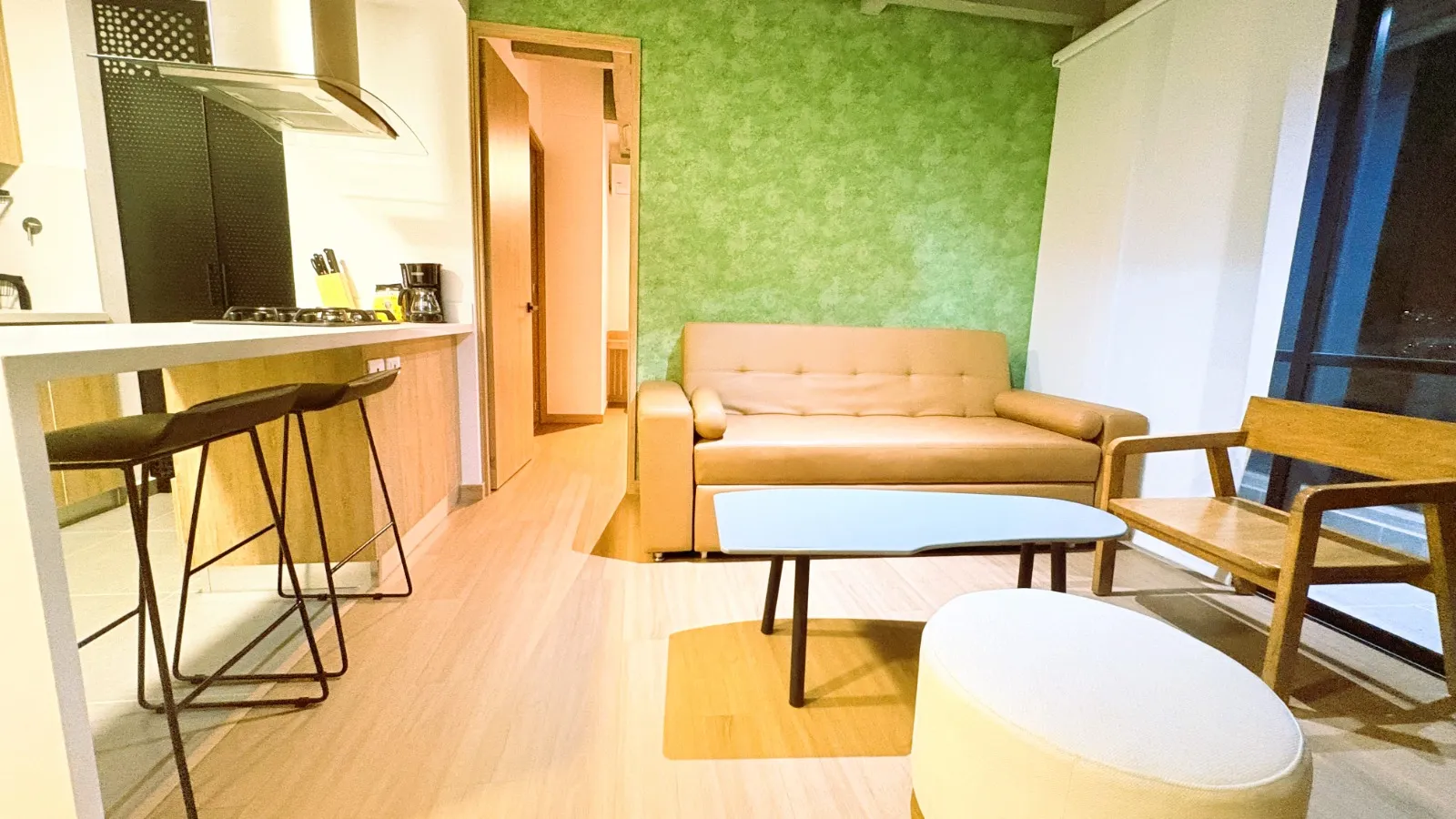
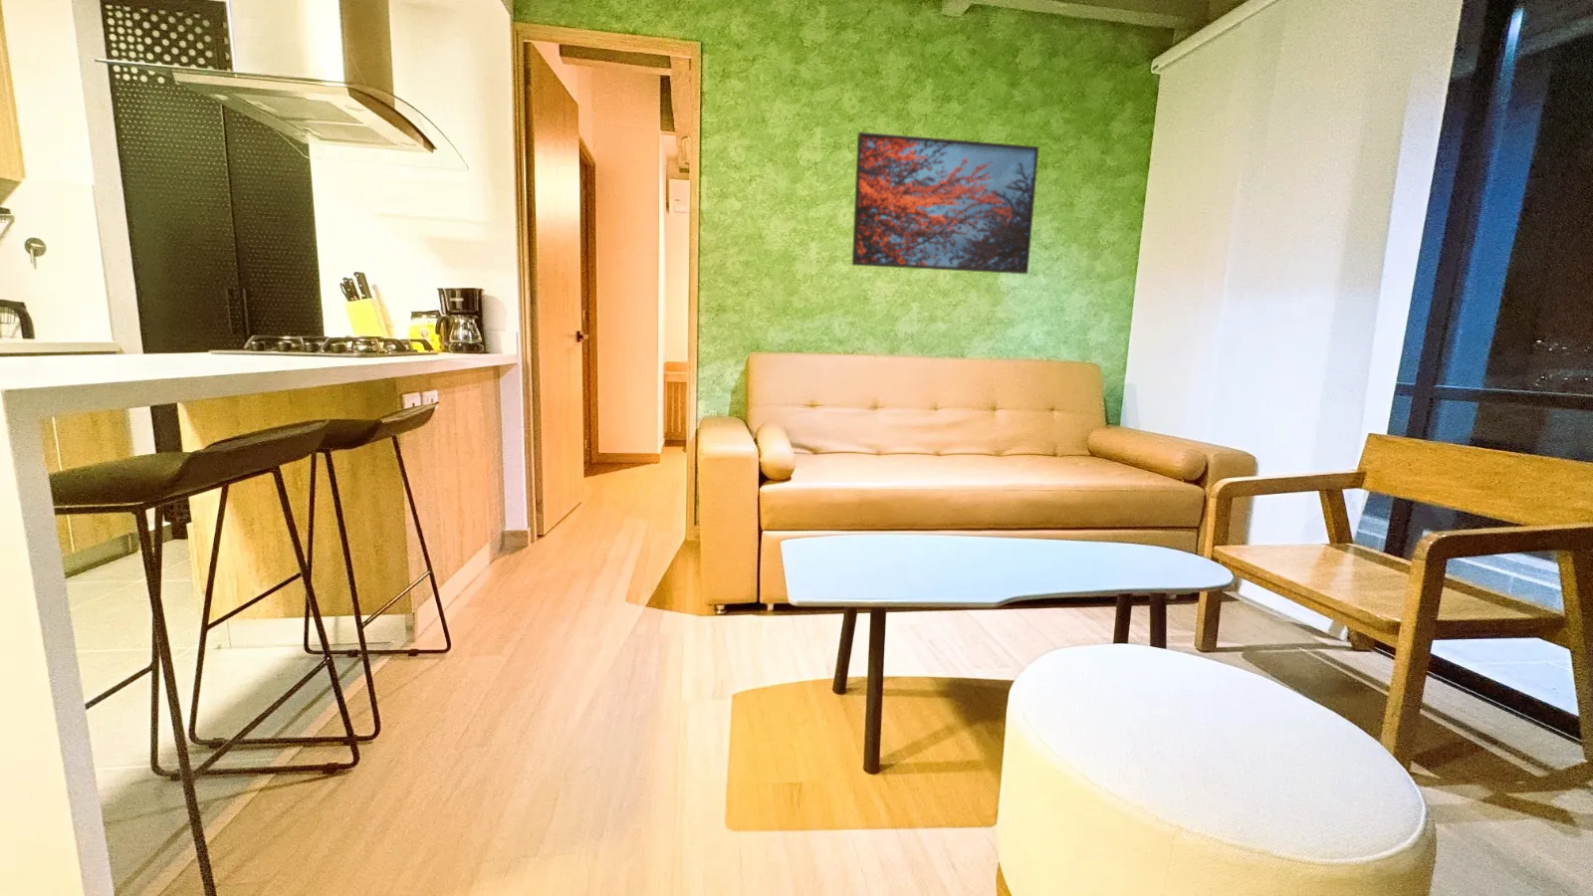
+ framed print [851,131,1039,275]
